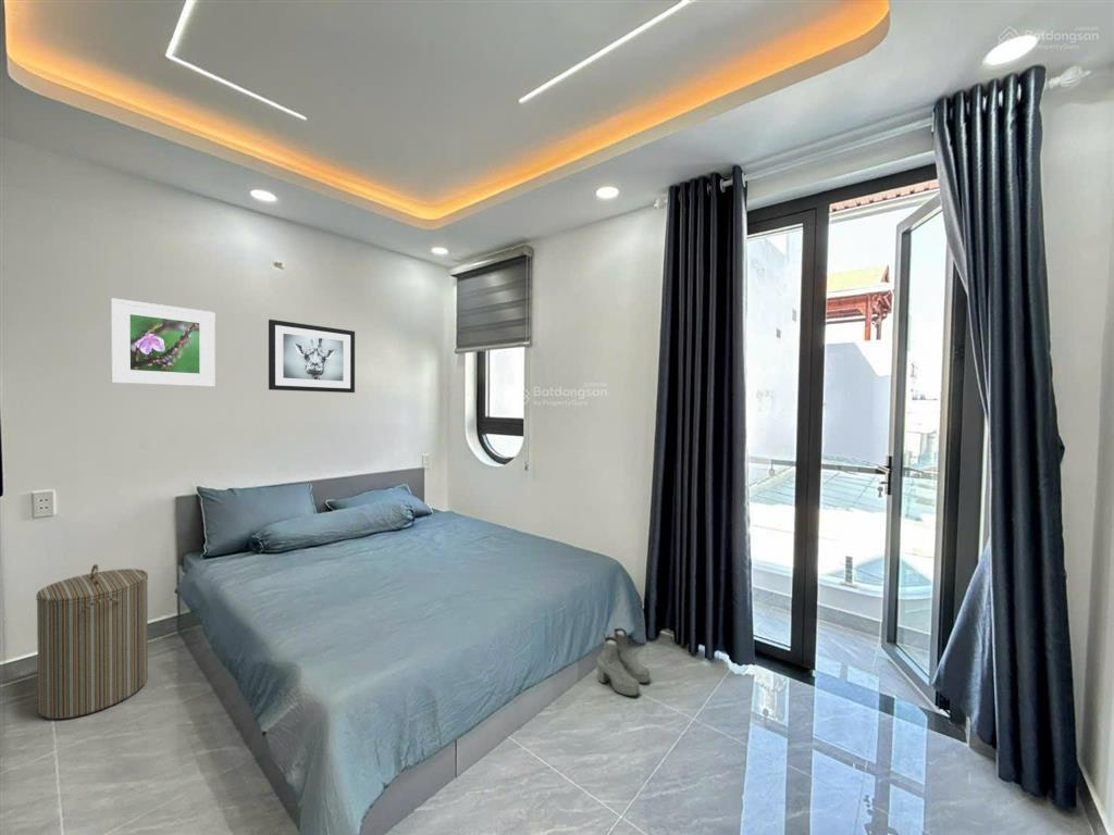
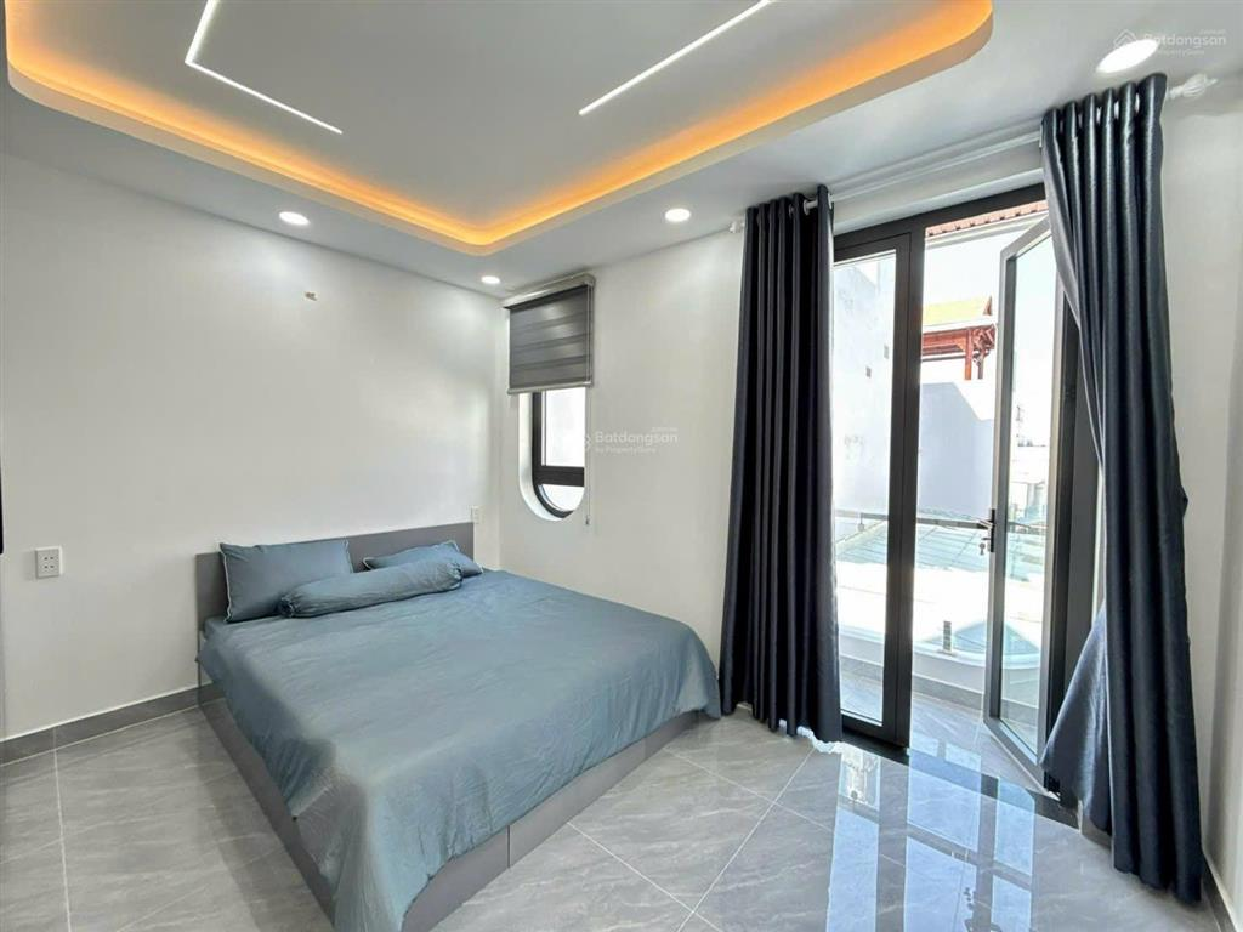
- boots [596,627,651,697]
- wall art [268,319,356,394]
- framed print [110,297,216,388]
- laundry hamper [35,563,149,720]
